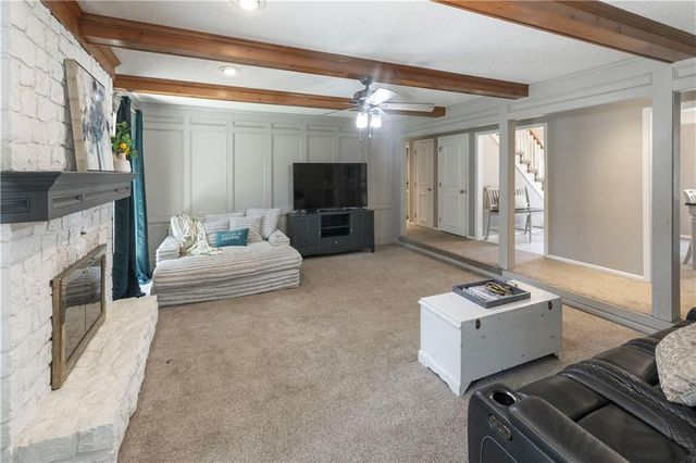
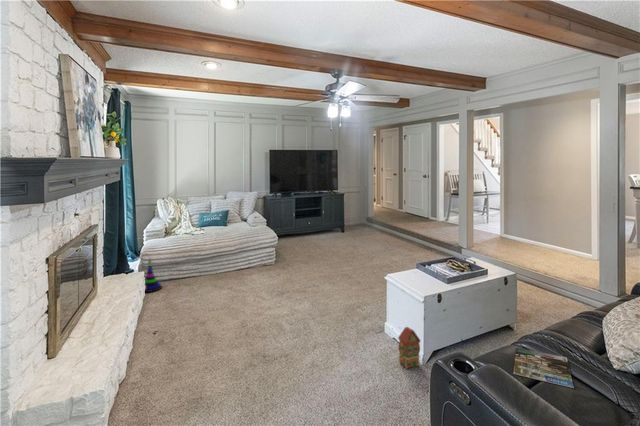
+ magazine [513,347,575,389]
+ stacking toy [144,257,163,293]
+ toy house [397,326,422,370]
